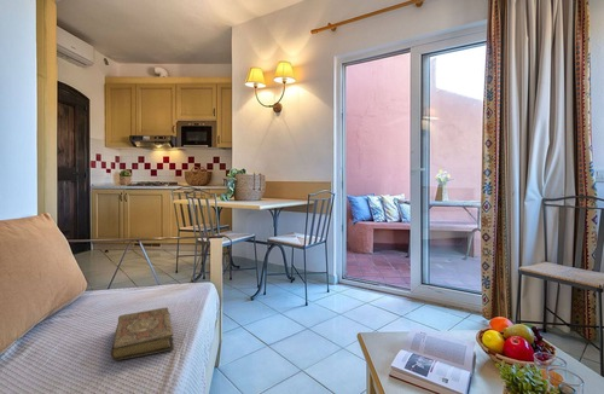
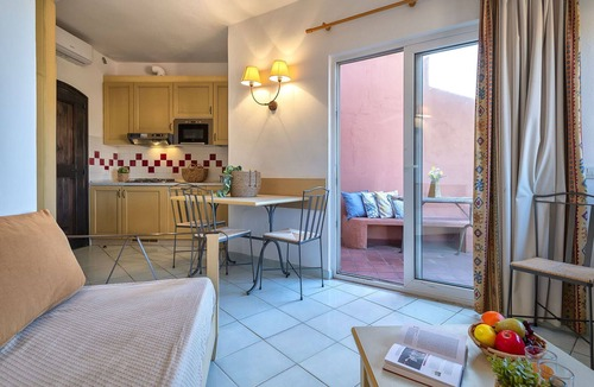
- book [110,307,175,361]
